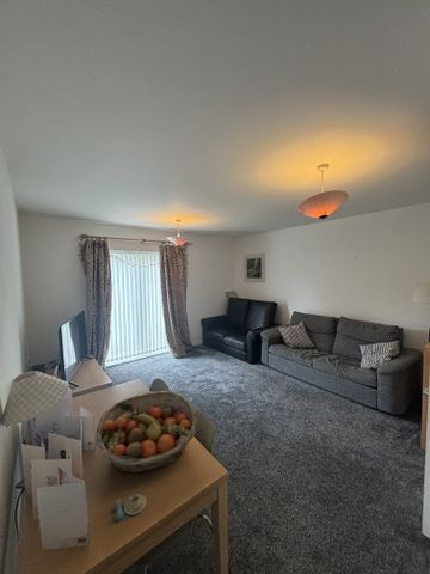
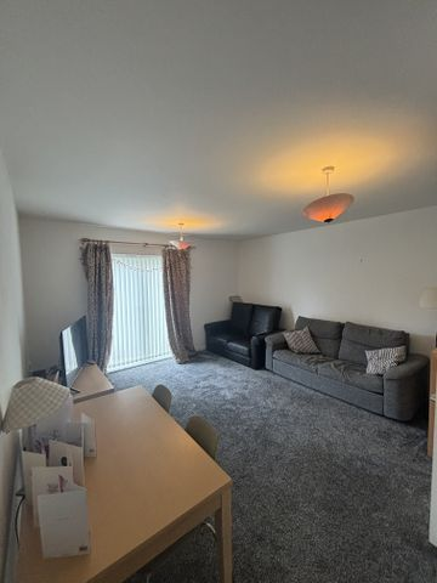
- salt and pepper shaker set [112,493,148,521]
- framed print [242,251,266,283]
- fruit basket [94,390,198,475]
